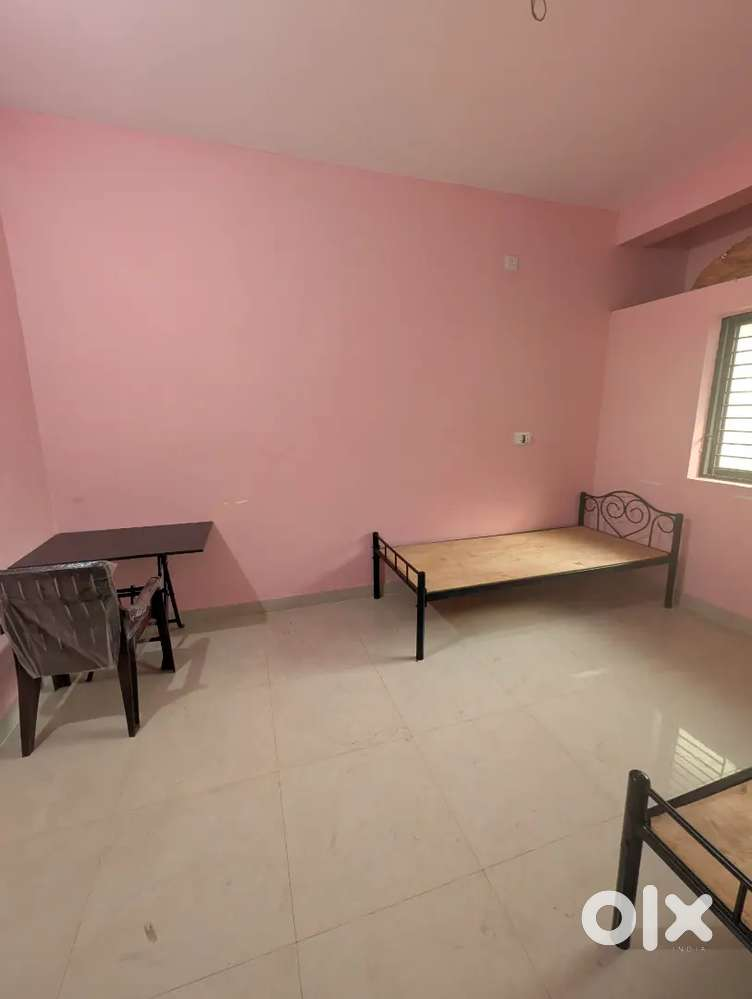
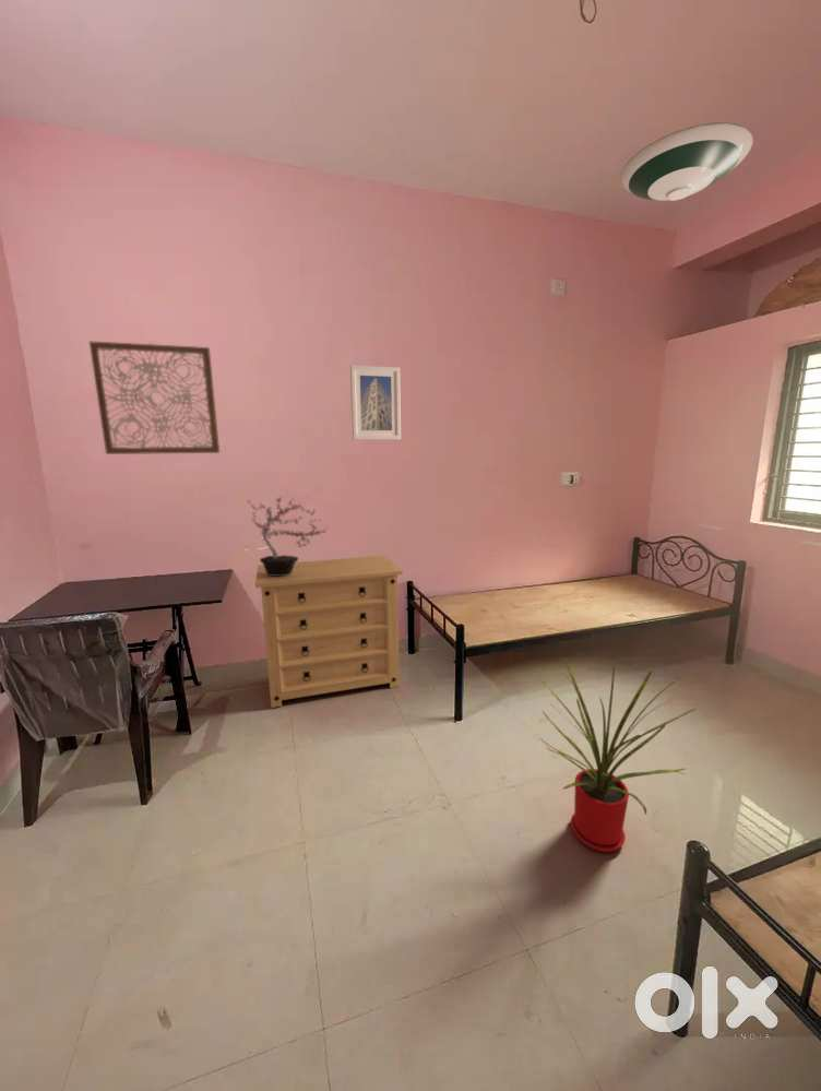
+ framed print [349,364,402,441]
+ potted plant [246,496,329,576]
+ house plant [536,652,698,853]
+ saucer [619,121,754,202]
+ dresser [254,555,404,709]
+ wall art [88,340,221,455]
